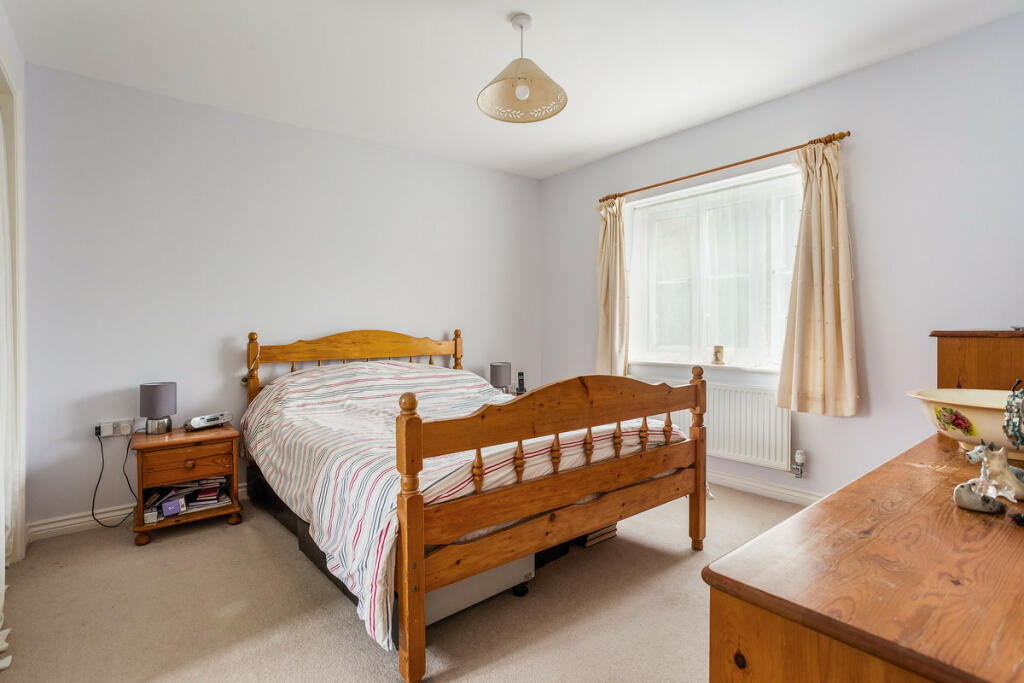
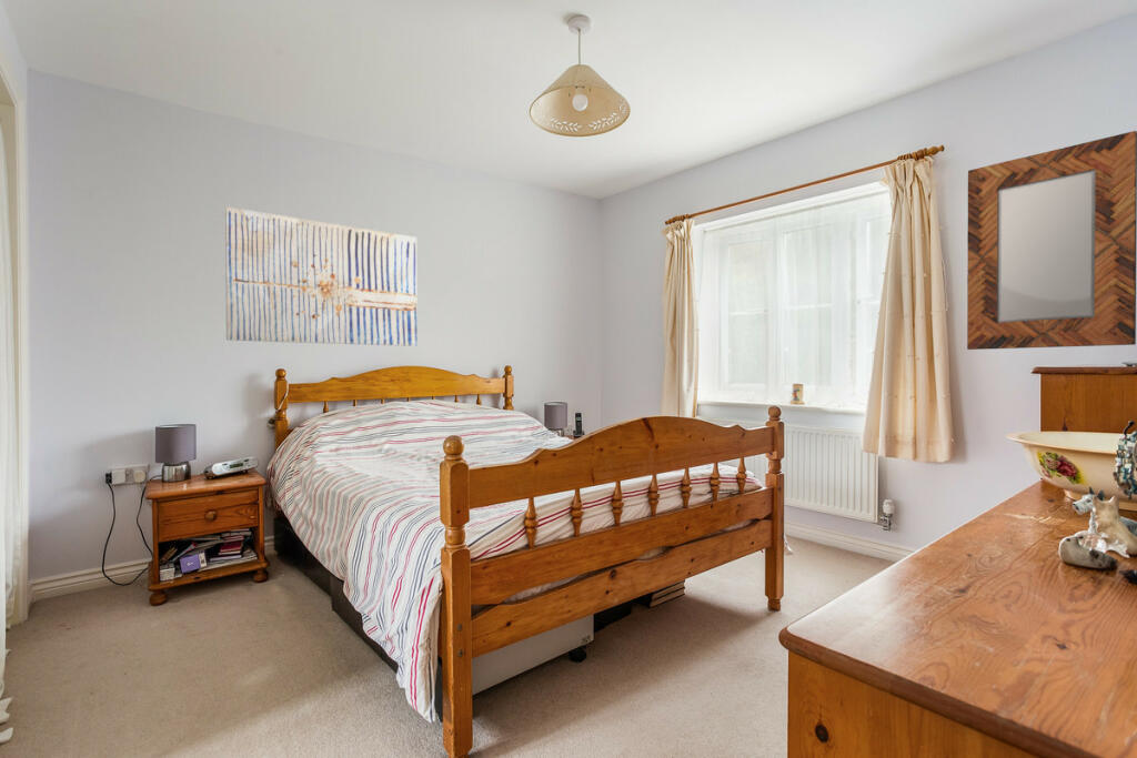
+ wall art [224,206,419,347]
+ home mirror [966,130,1137,351]
